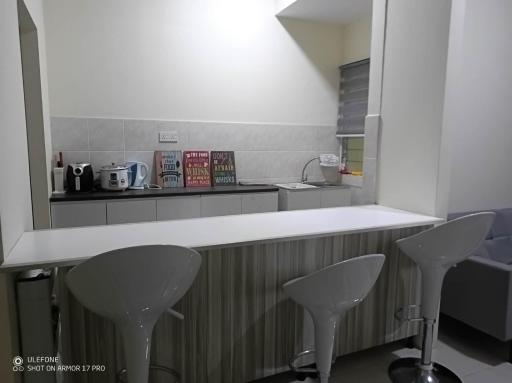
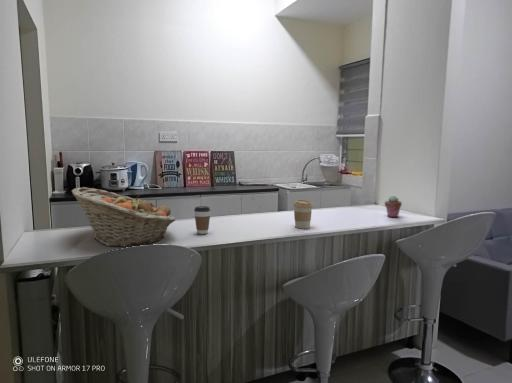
+ potted succulent [384,195,403,218]
+ coffee cup [293,199,314,230]
+ coffee cup [193,205,212,235]
+ fruit basket [71,186,176,248]
